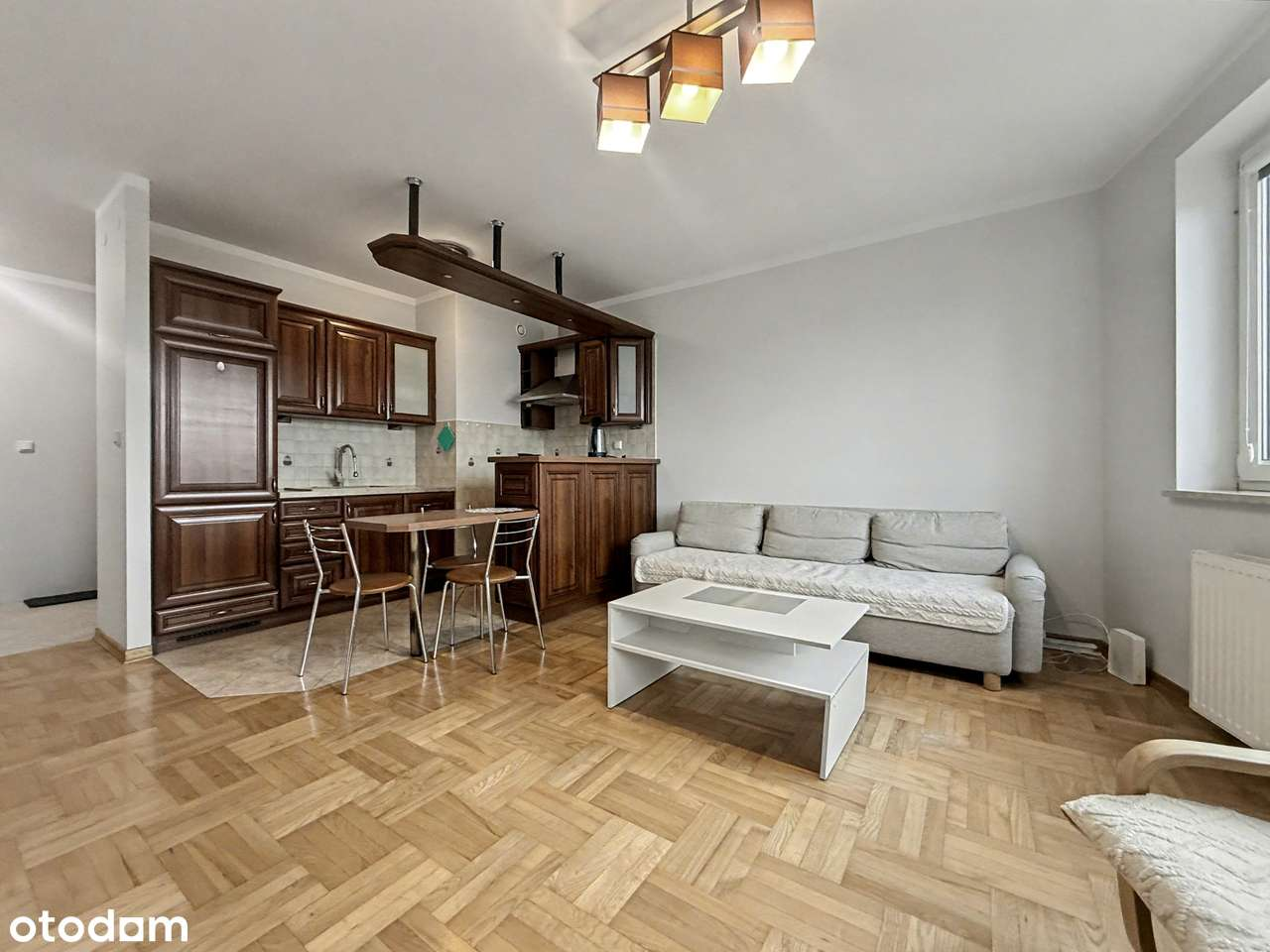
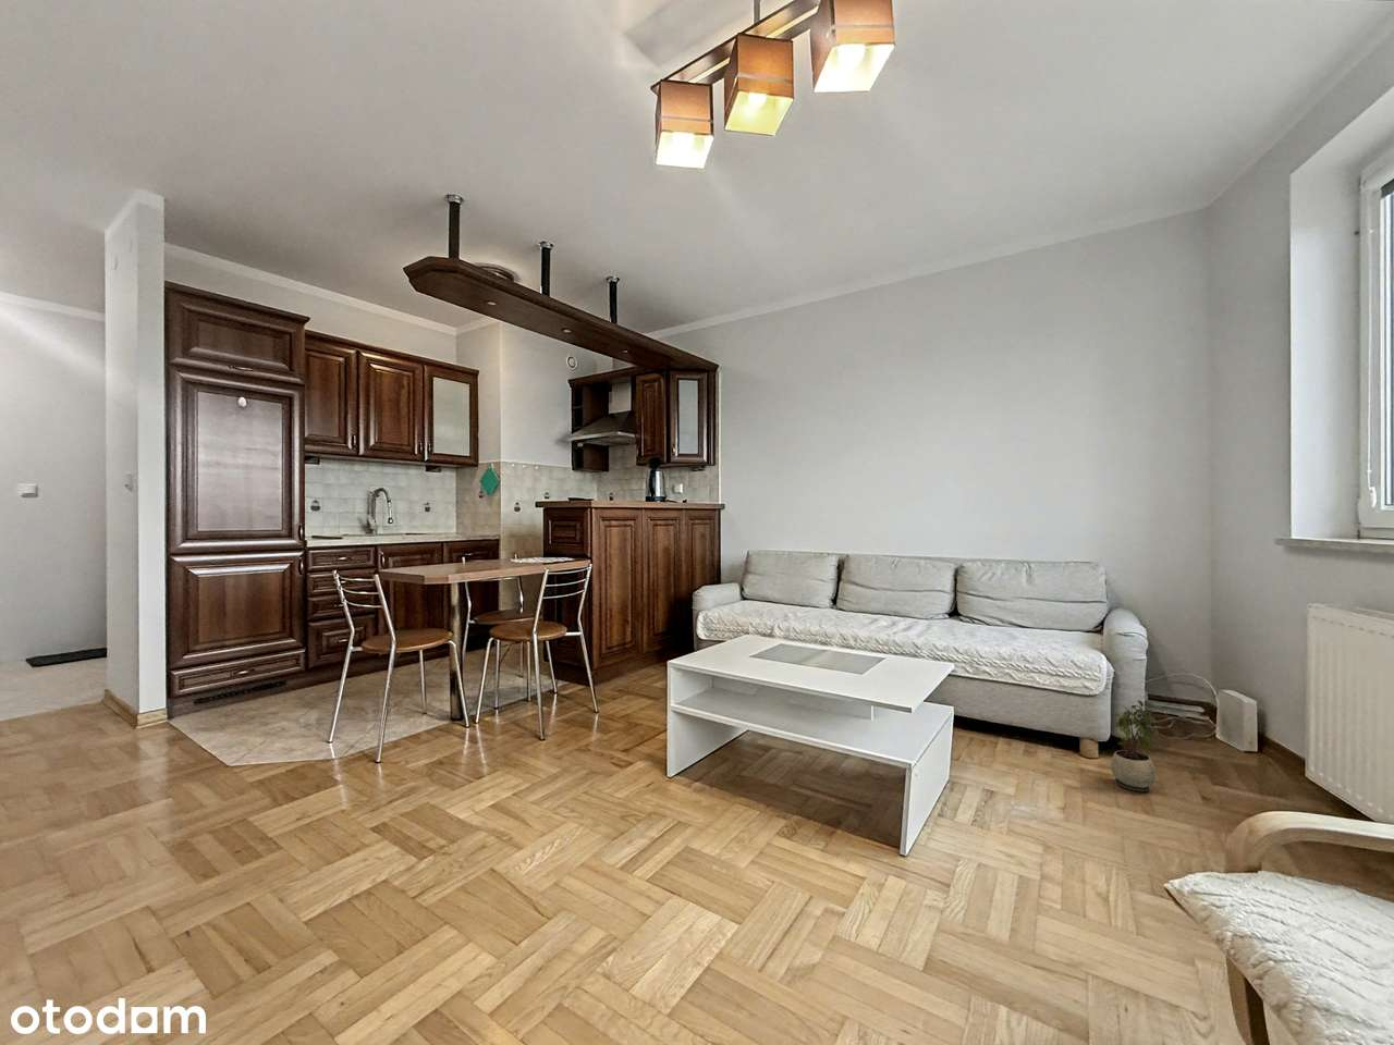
+ potted plant [1110,699,1157,793]
